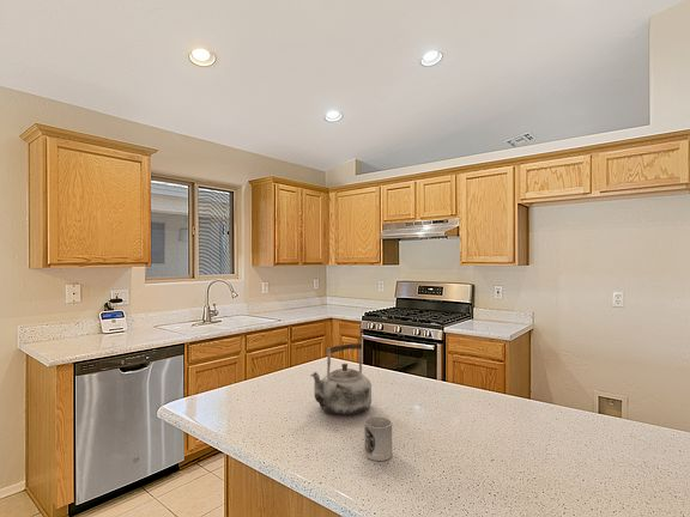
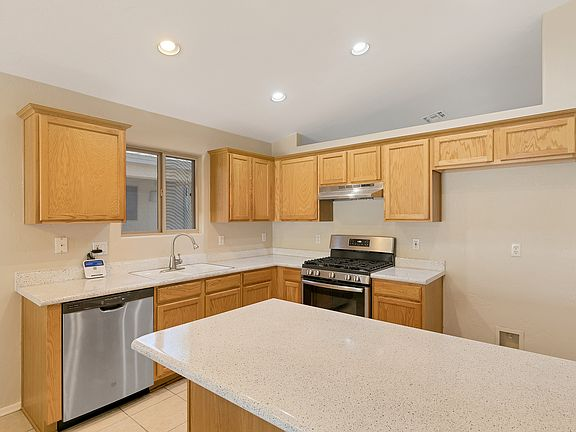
- cup [364,416,393,462]
- kettle [309,341,373,415]
